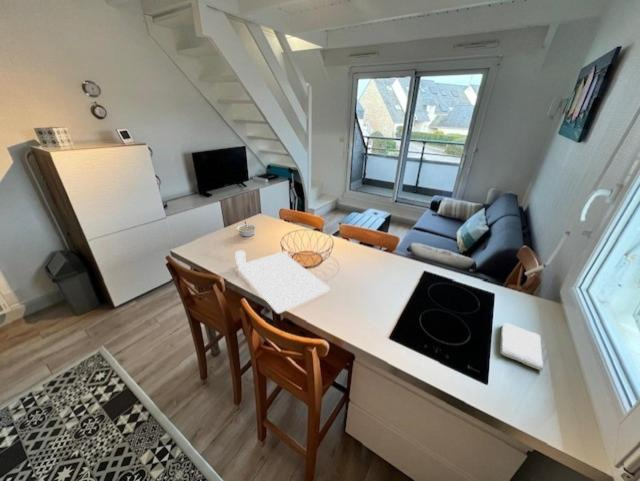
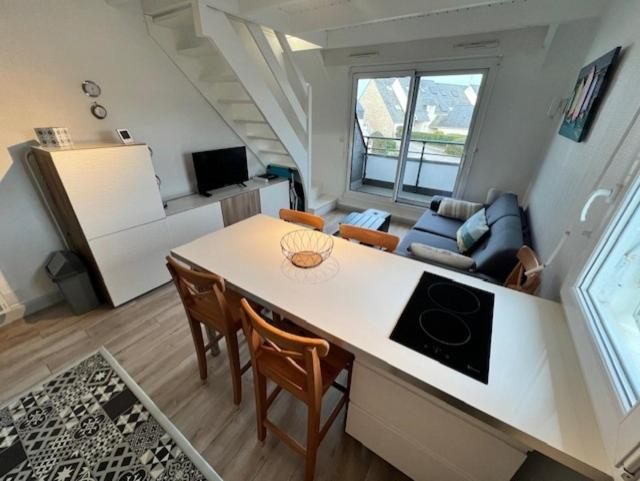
- washcloth [499,322,544,372]
- cutting board [234,249,331,314]
- legume [236,220,257,238]
